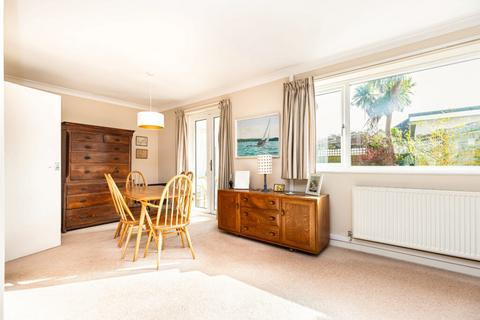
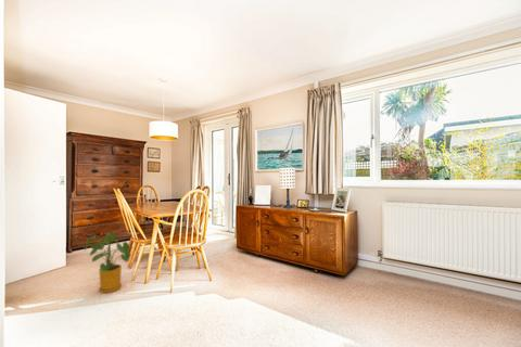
+ house plant [82,231,130,294]
